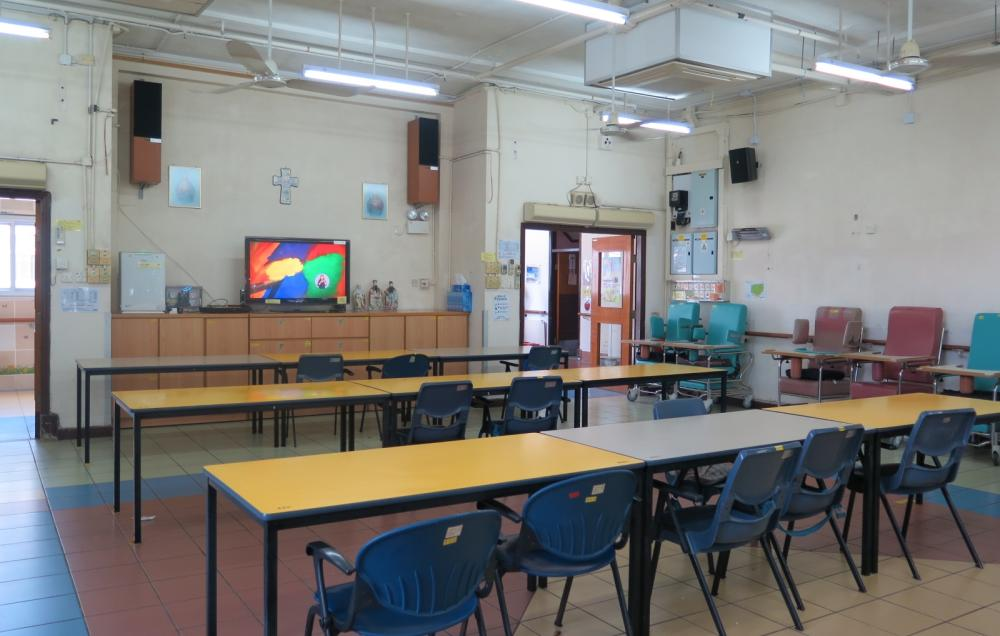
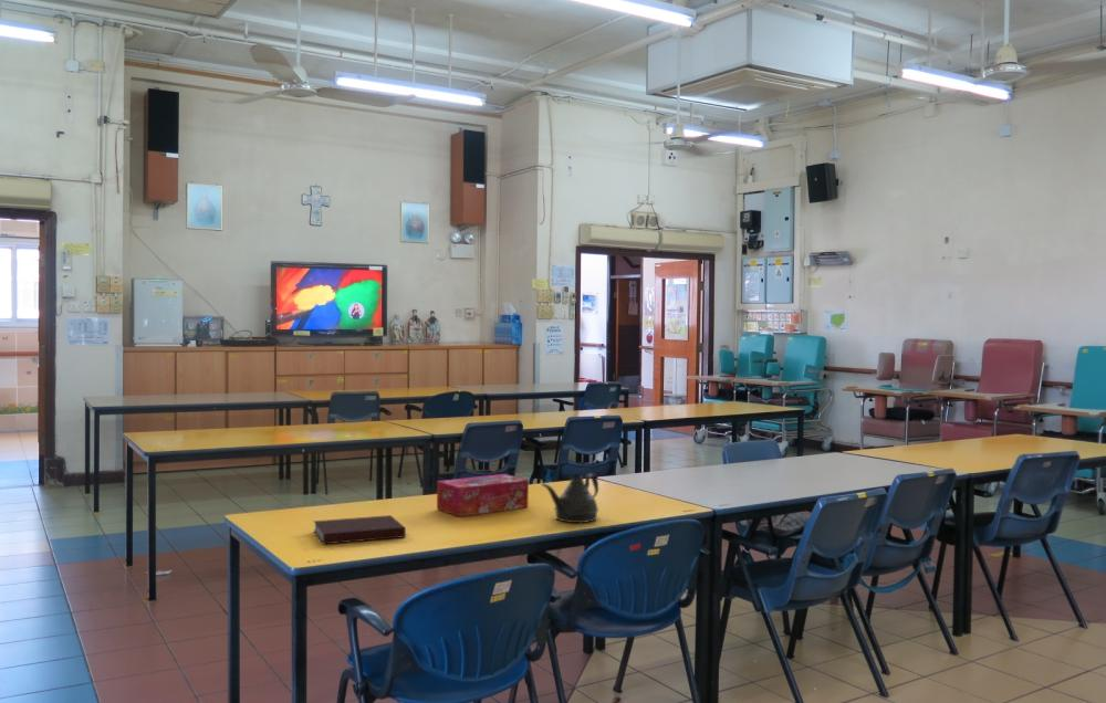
+ notebook [313,514,407,545]
+ tissue box [436,473,530,517]
+ teapot [541,473,599,524]
